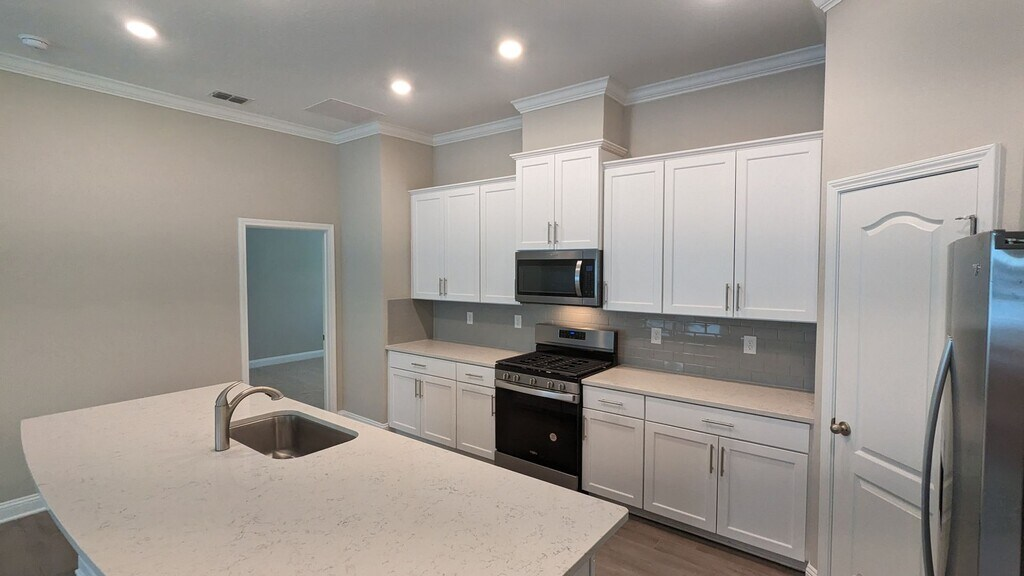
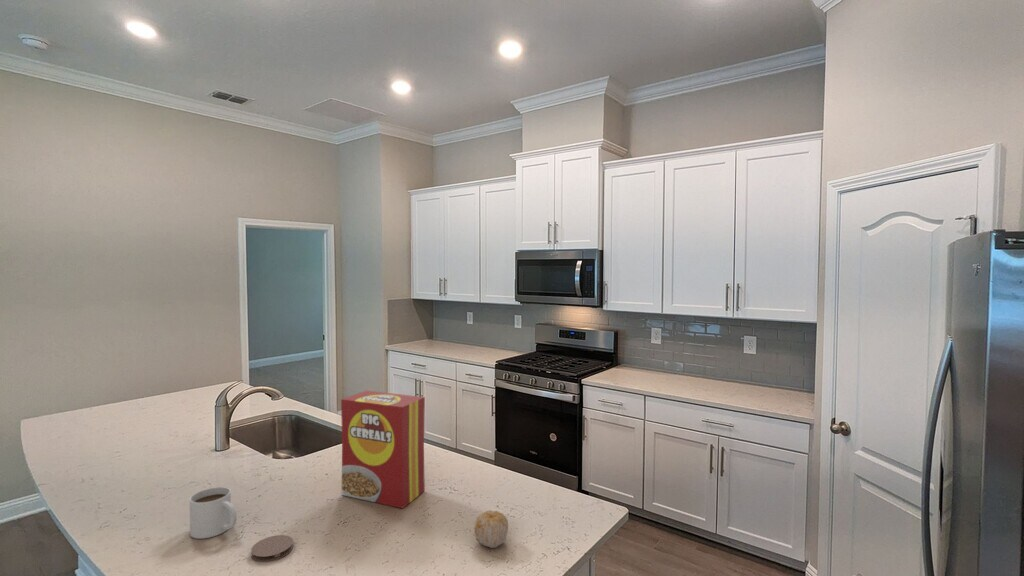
+ cereal box [340,390,426,509]
+ mug [189,486,238,540]
+ coaster [250,534,294,563]
+ fruit [473,510,509,549]
